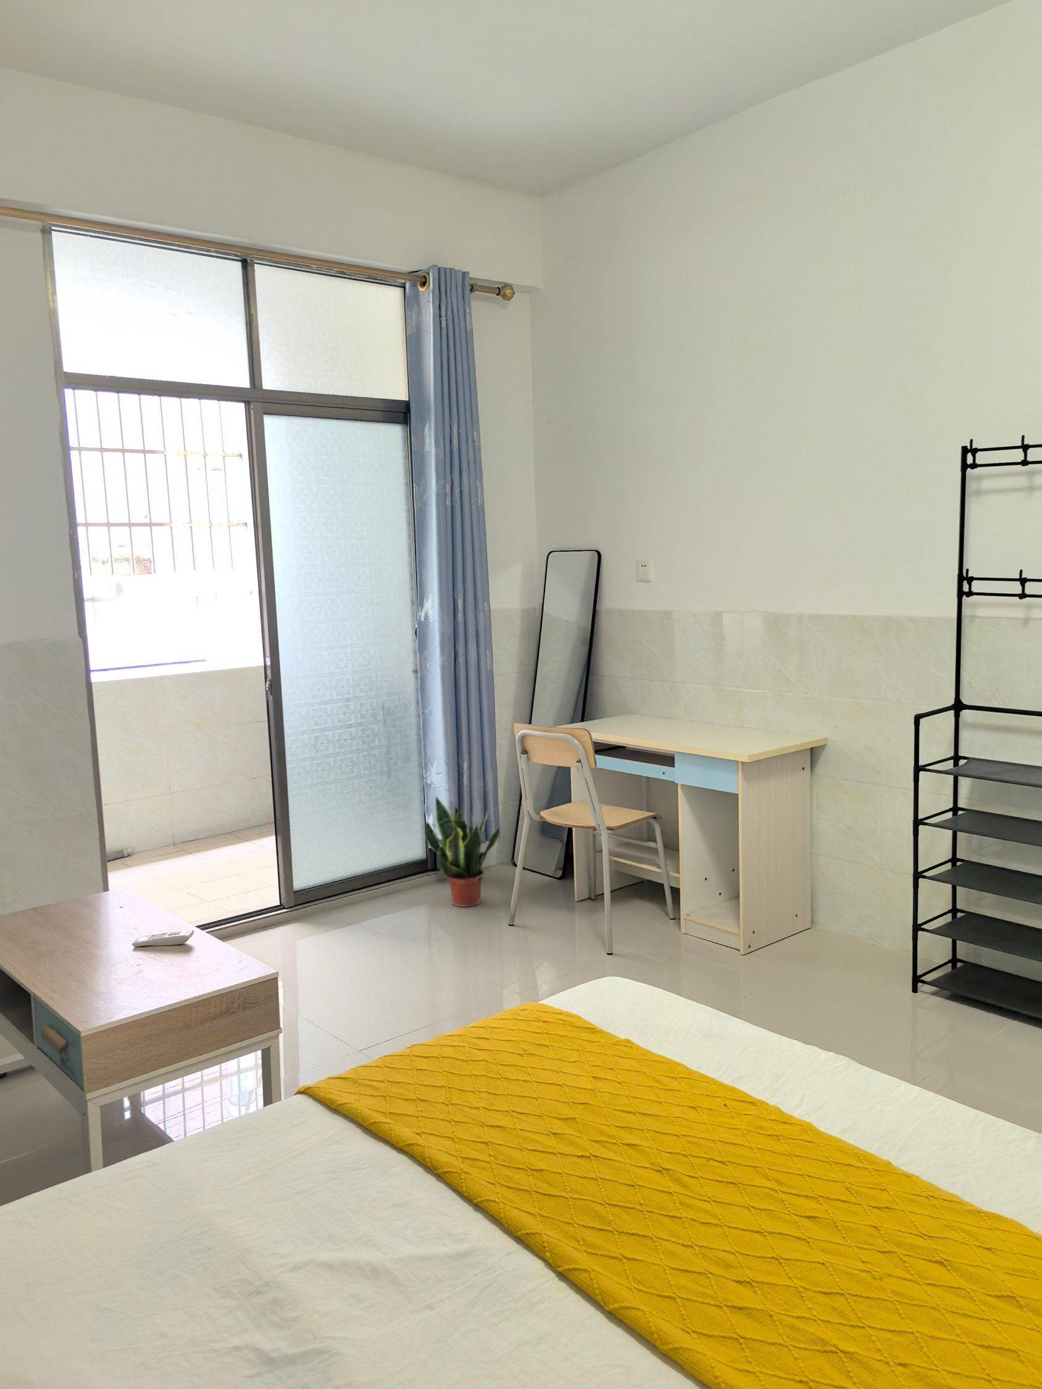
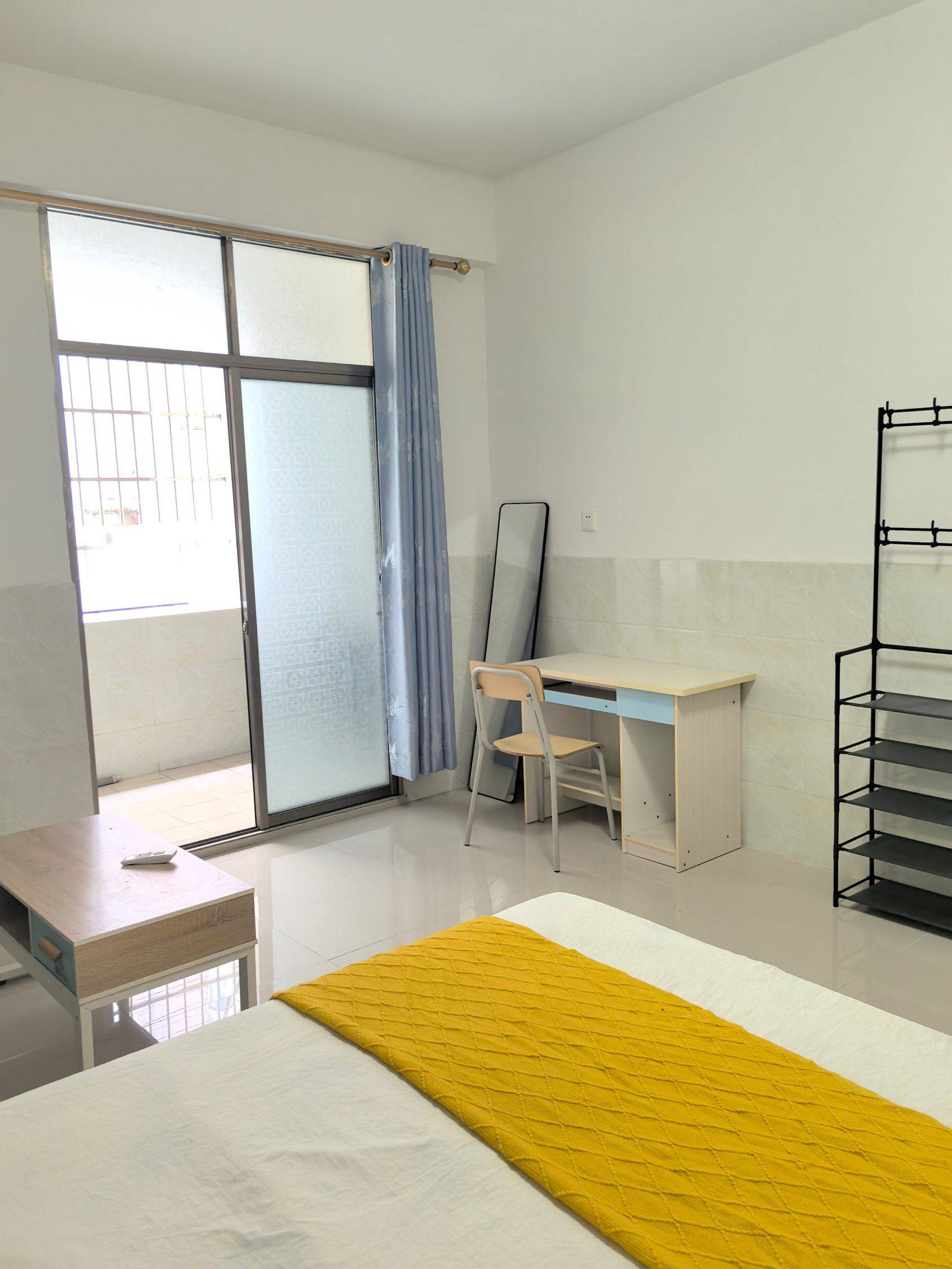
- potted plant [424,795,500,907]
